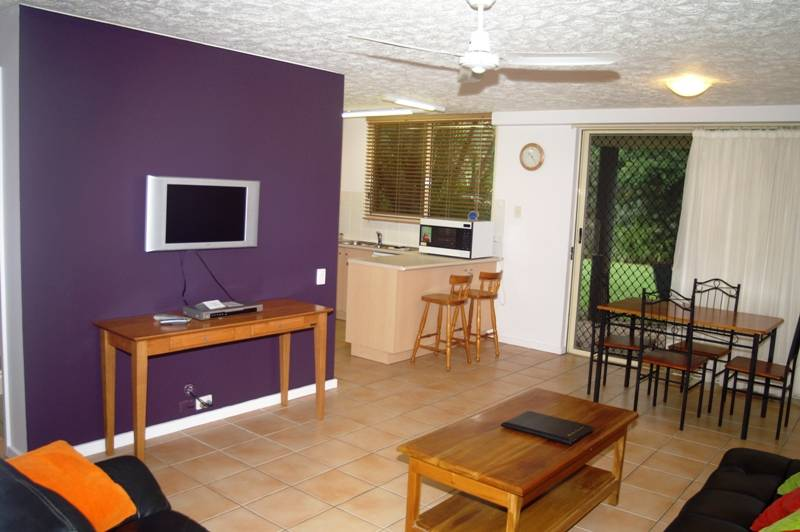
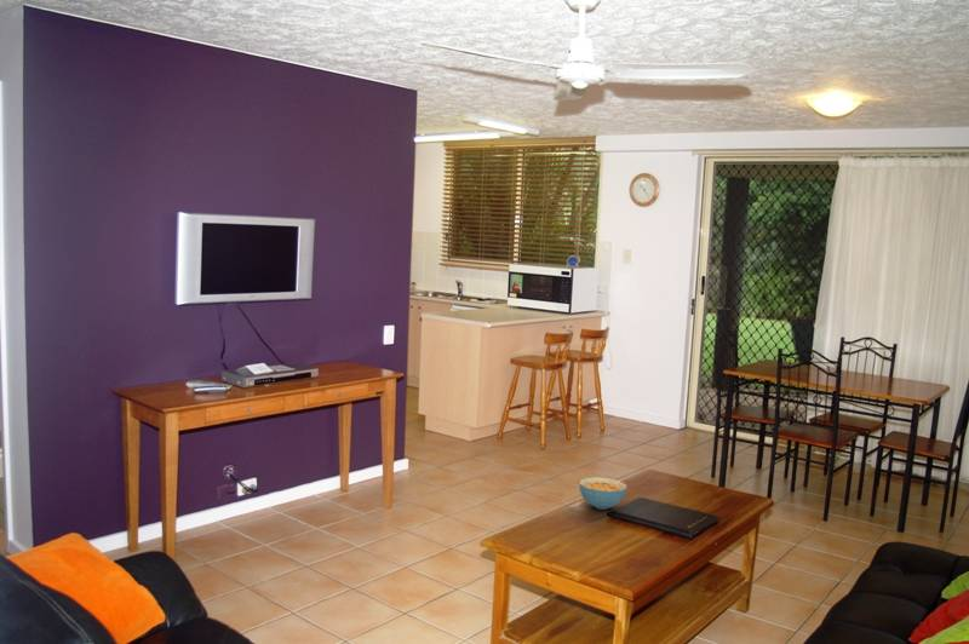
+ cereal bowl [578,476,627,511]
